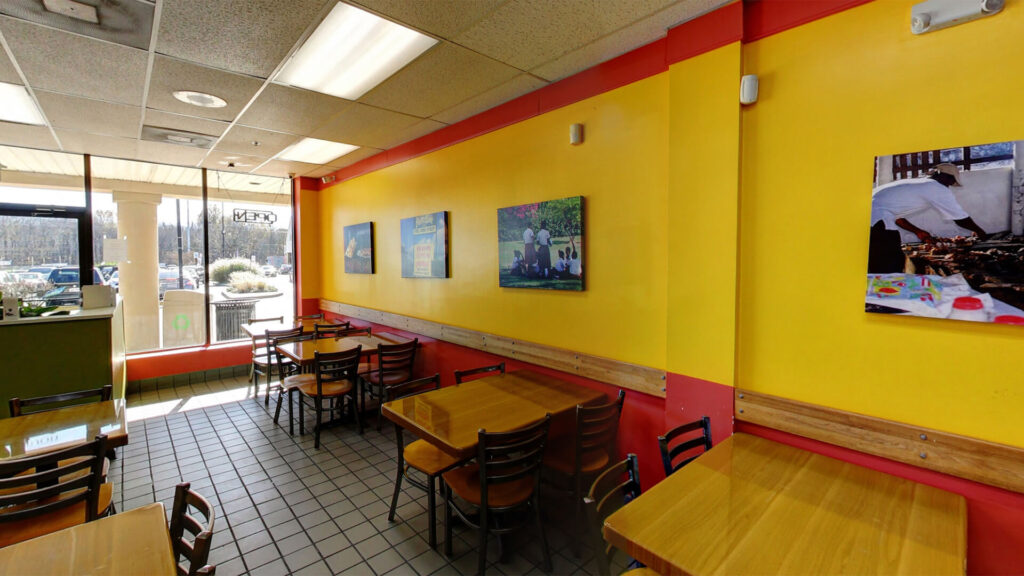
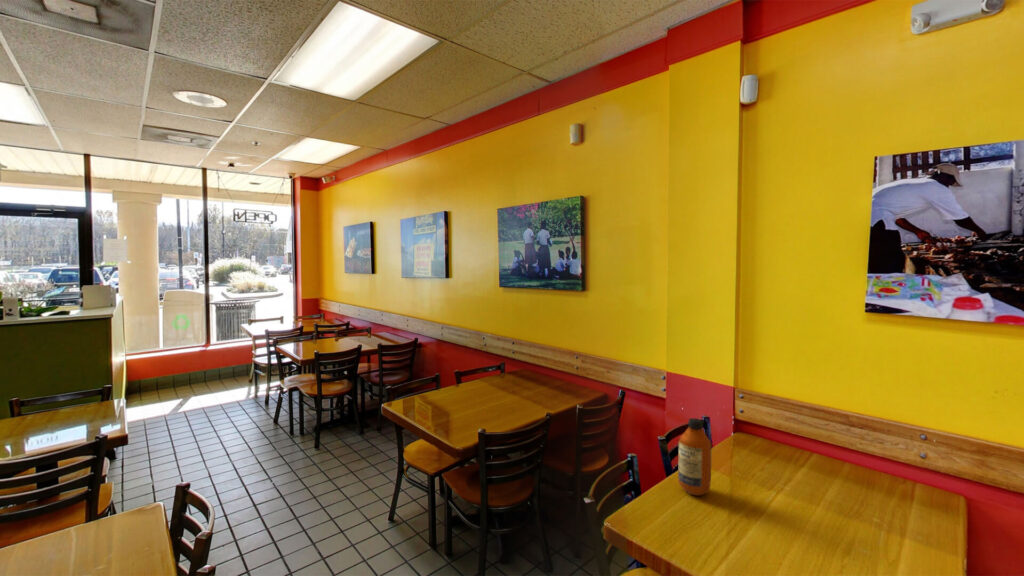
+ bottle [677,417,713,497]
